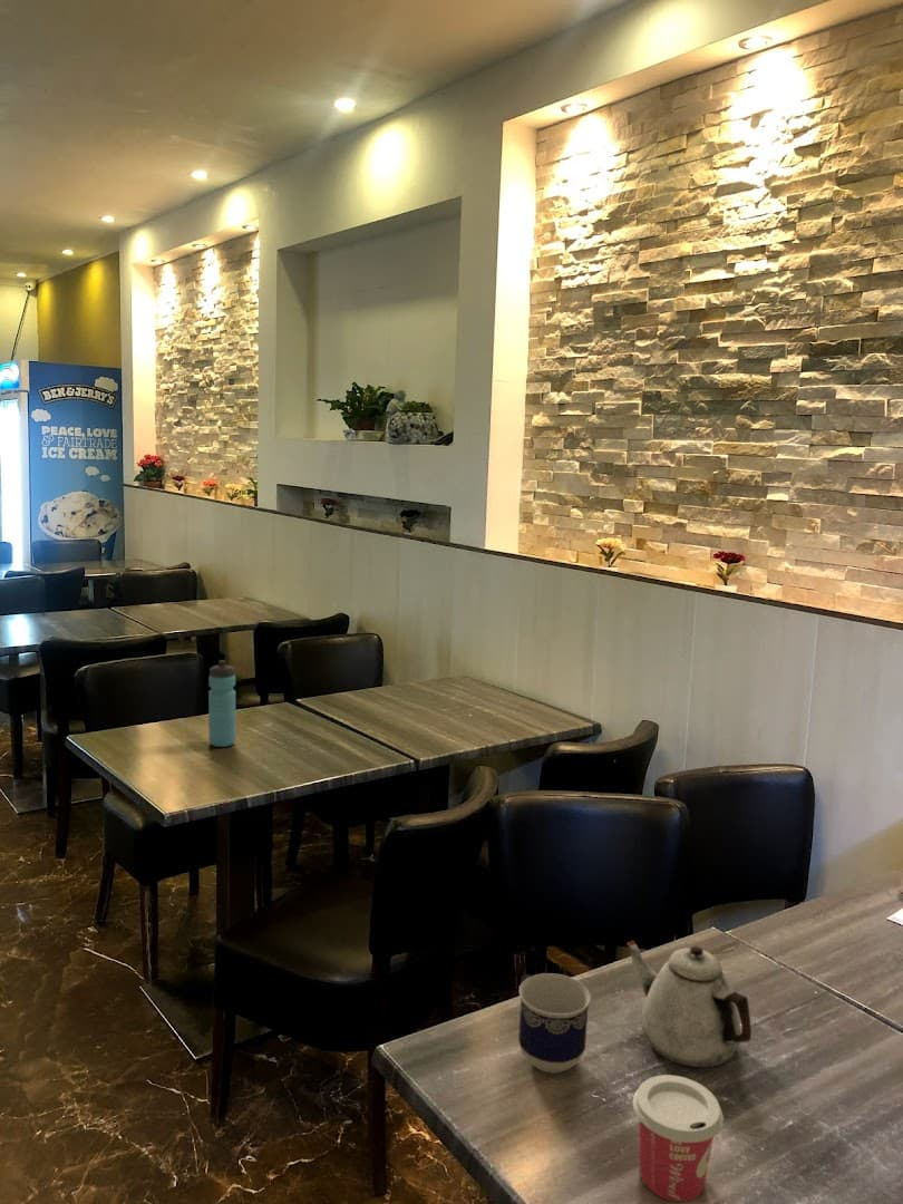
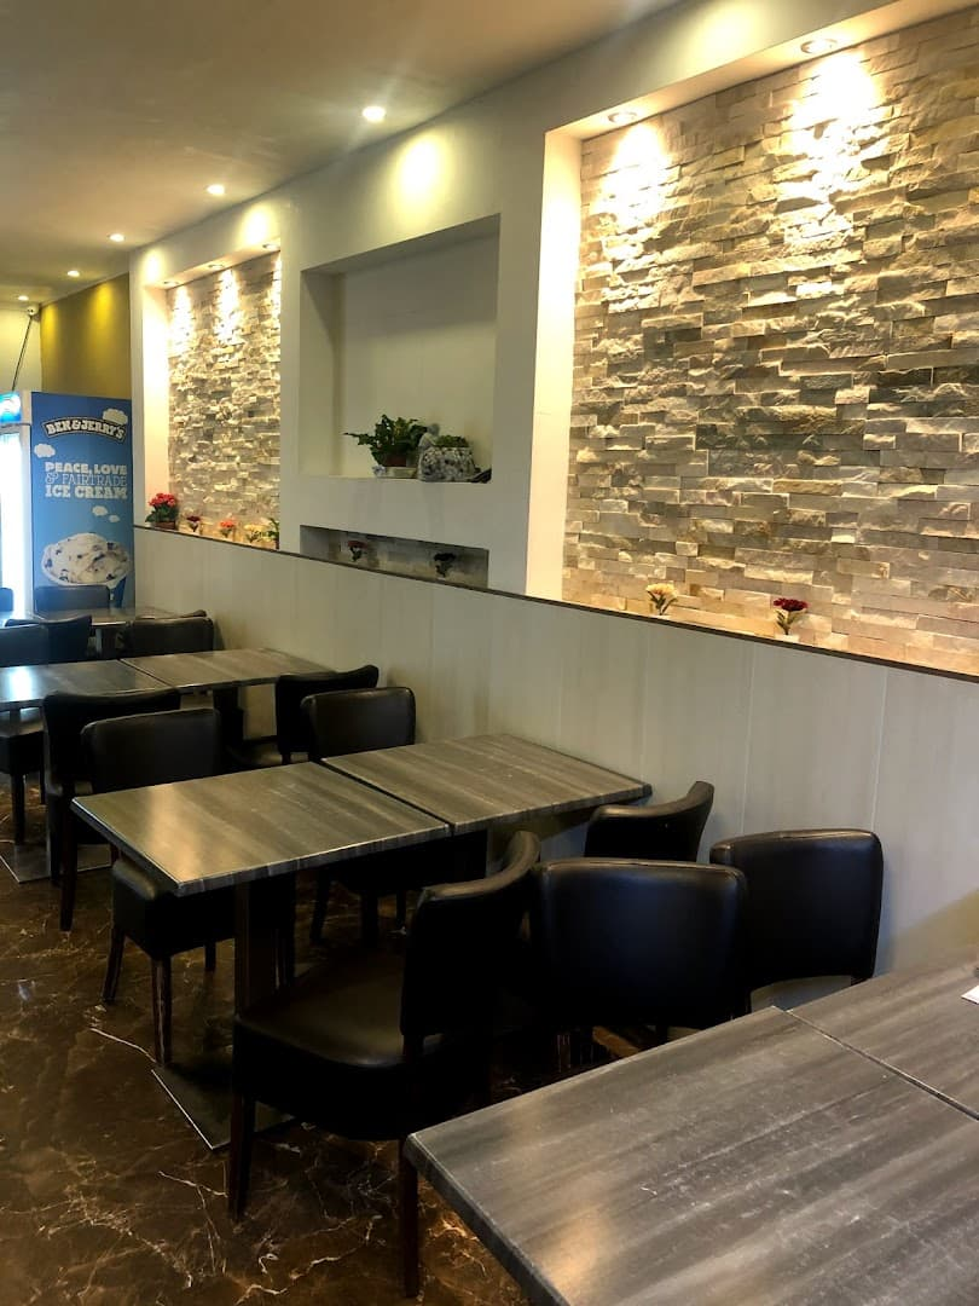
- cup [517,972,592,1074]
- teapot [627,940,753,1069]
- water bottle [207,659,236,748]
- cup [632,1074,725,1203]
